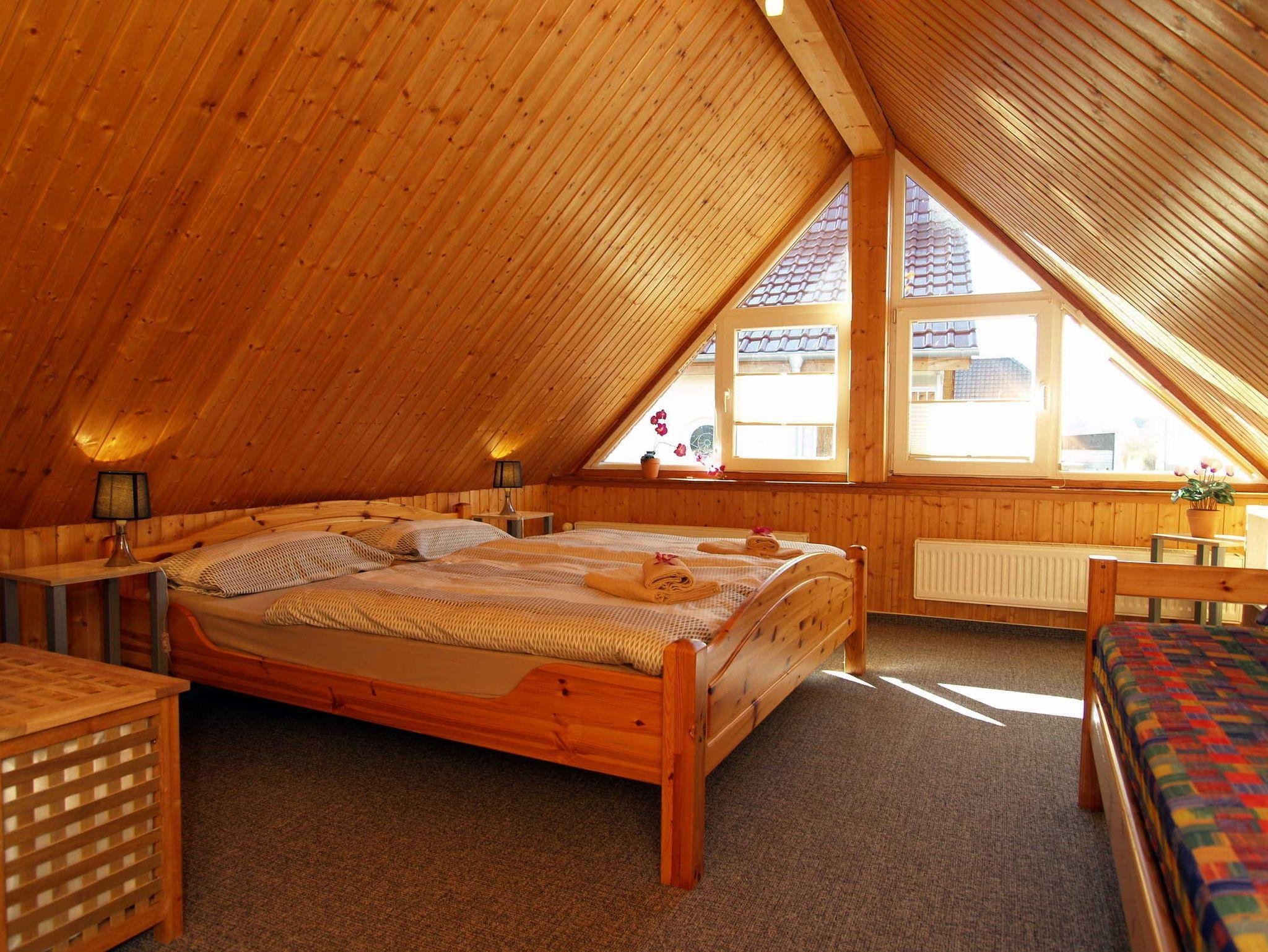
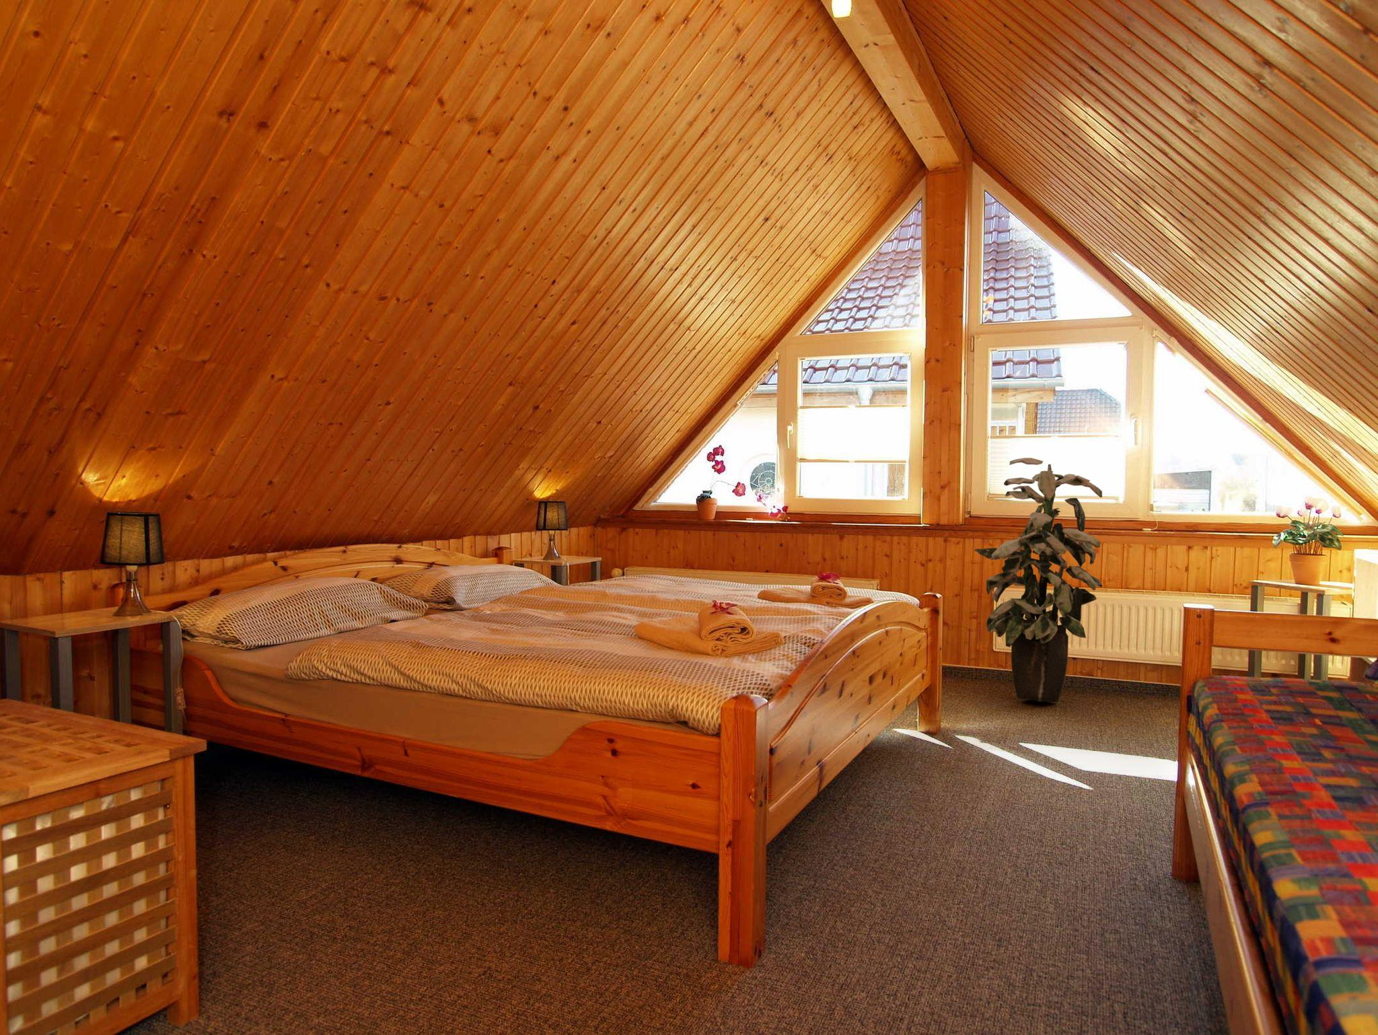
+ indoor plant [974,457,1103,702]
